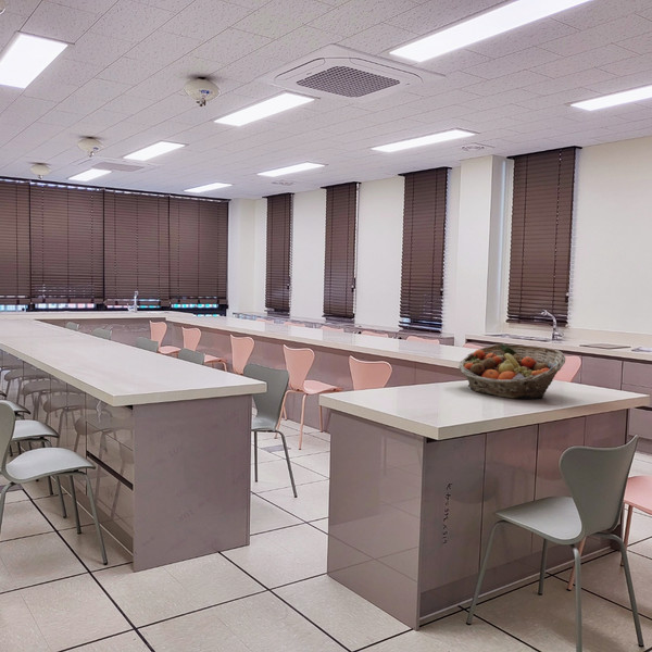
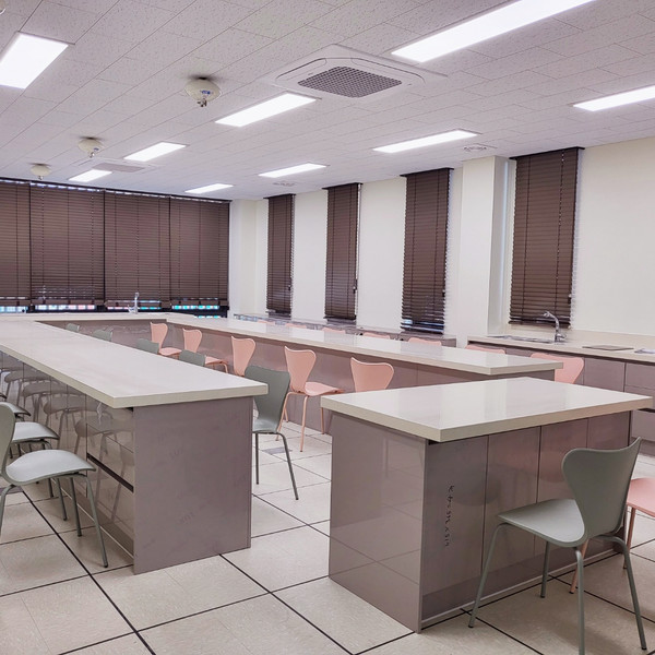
- fruit basket [457,342,566,400]
